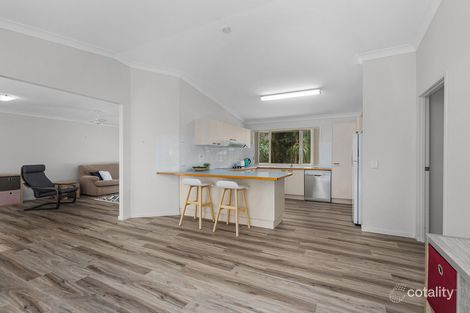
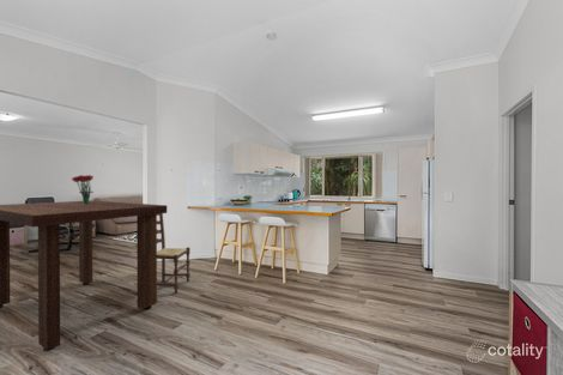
+ bouquet [71,174,95,205]
+ dining table [0,200,168,352]
+ dining chair [157,213,192,295]
